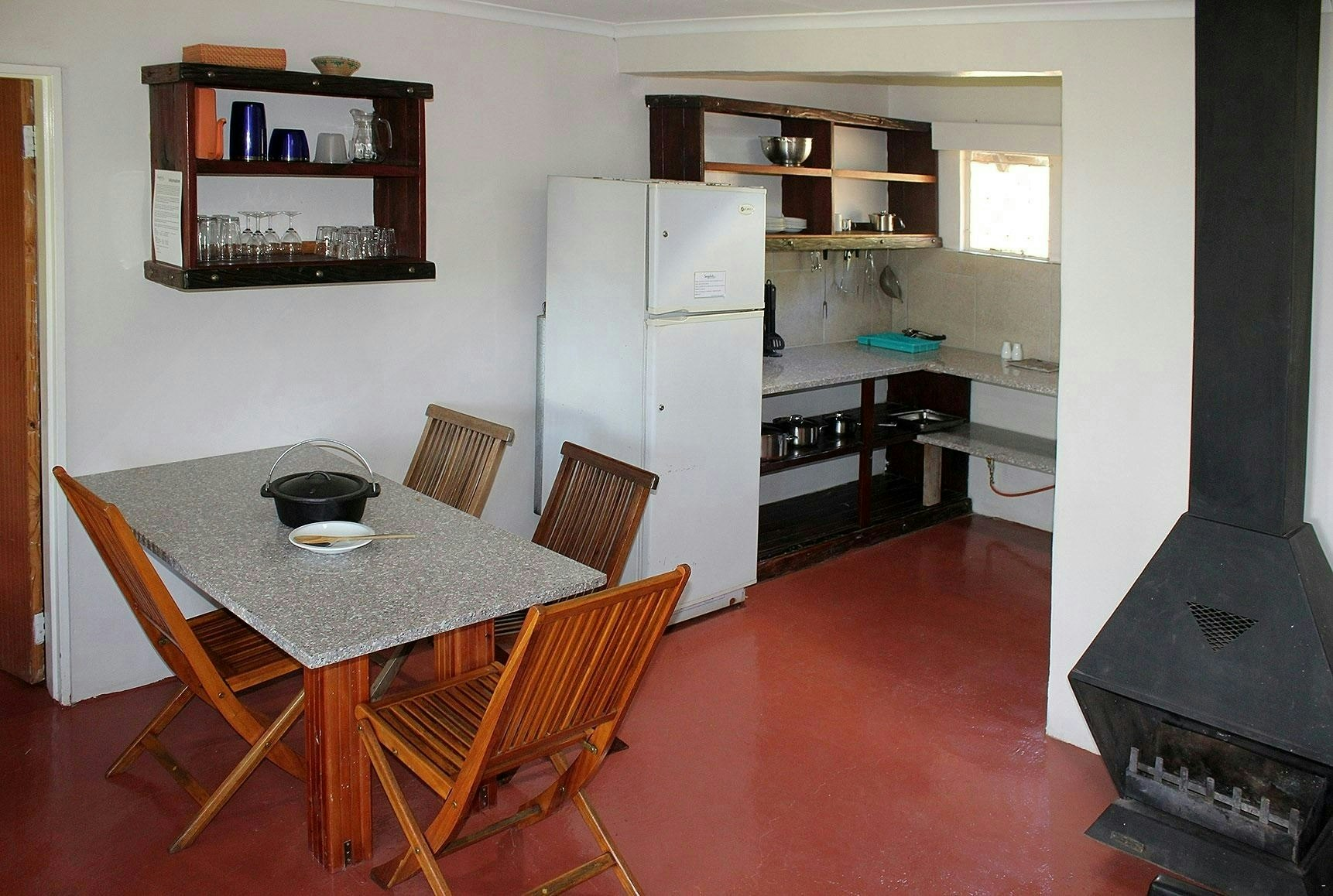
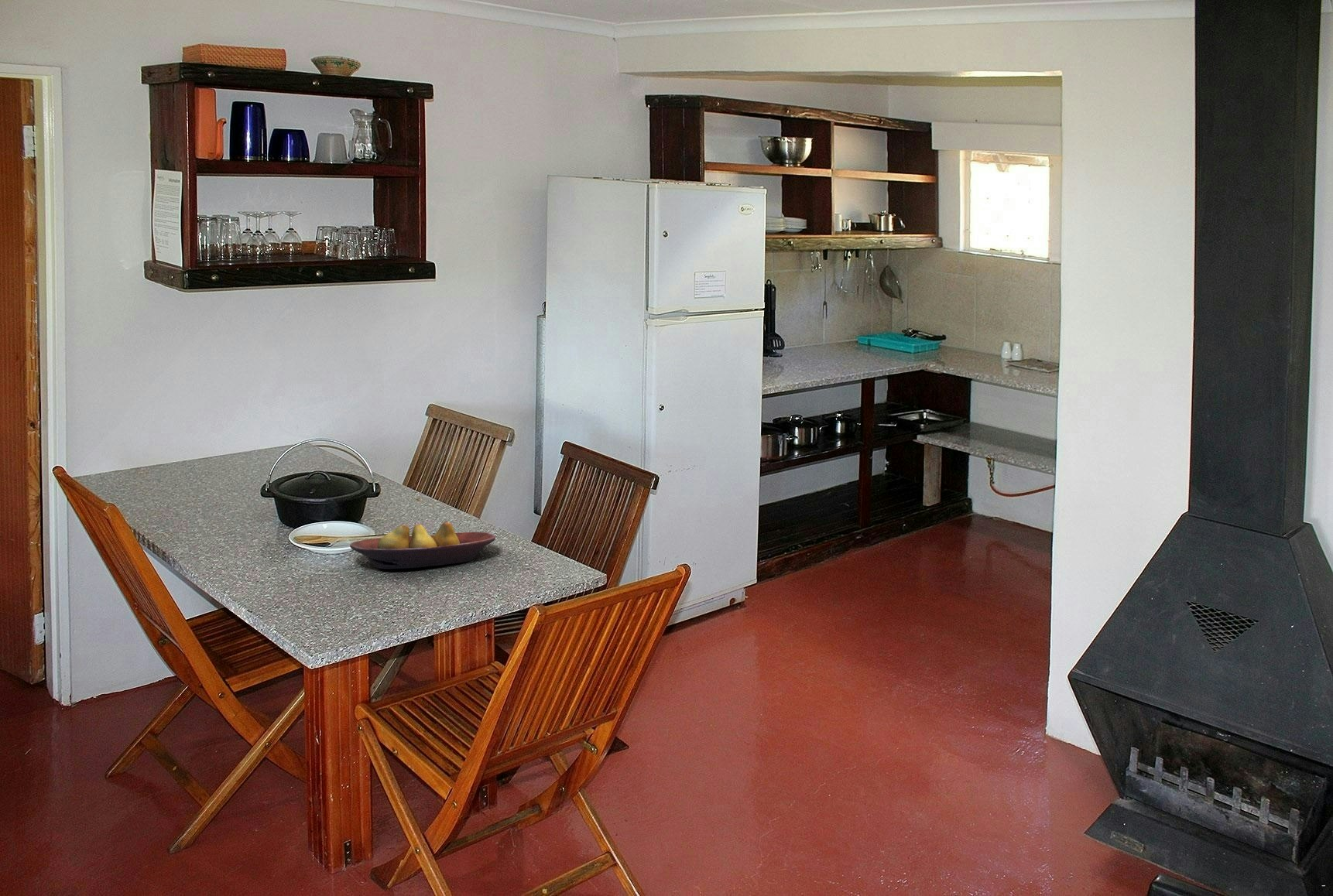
+ fruit bowl [349,521,496,569]
